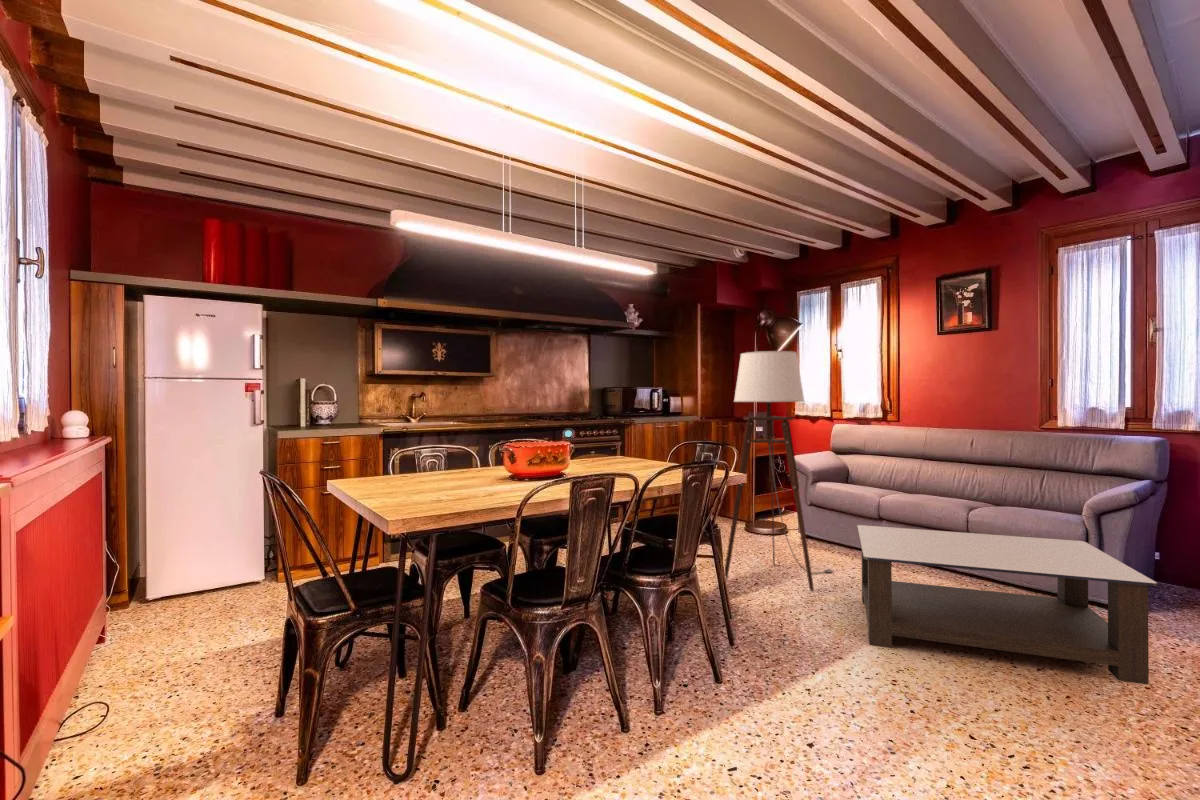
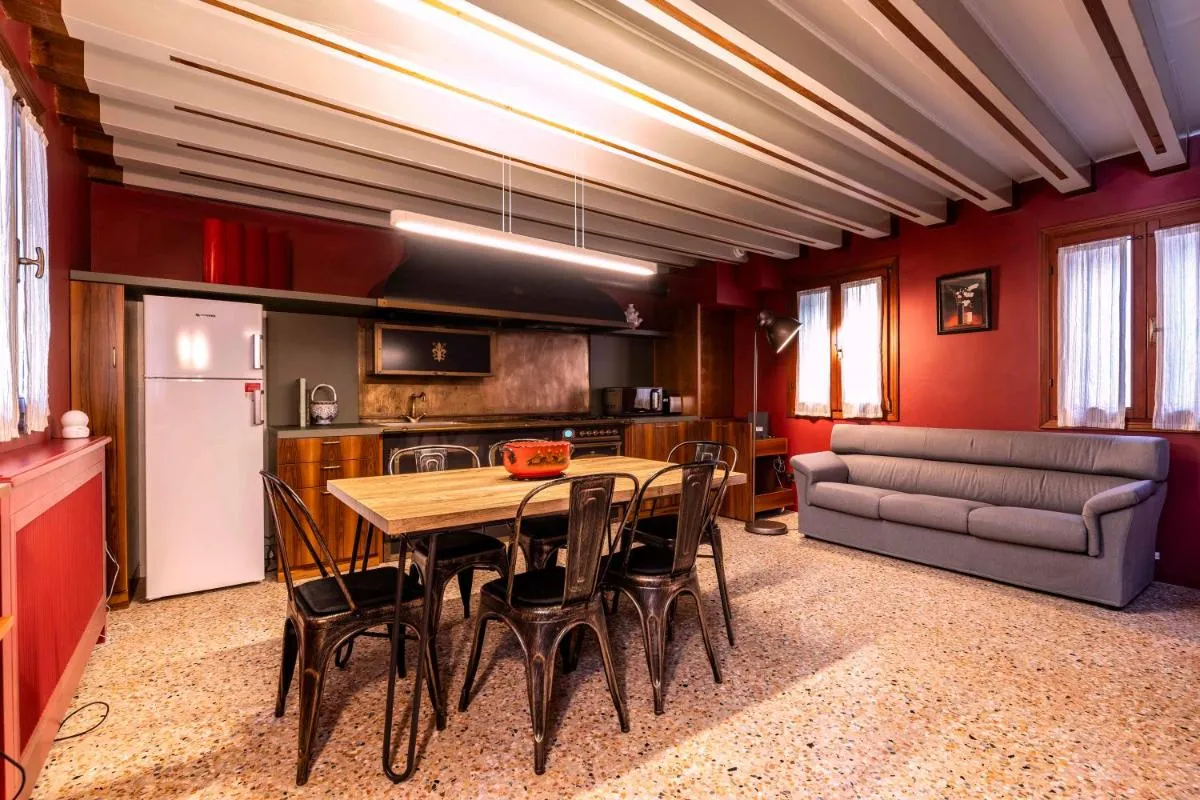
- floor lamp [724,350,835,592]
- coffee table [856,524,1158,686]
